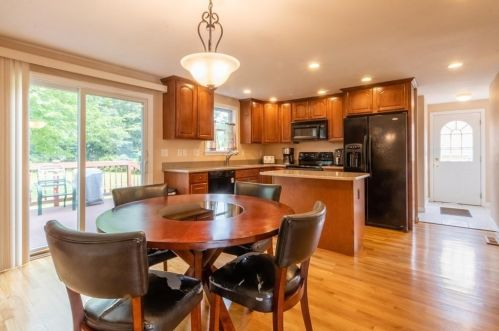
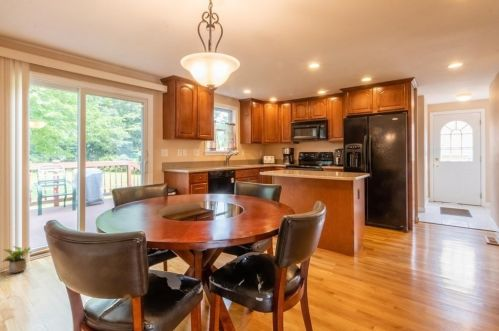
+ potted plant [1,245,33,274]
